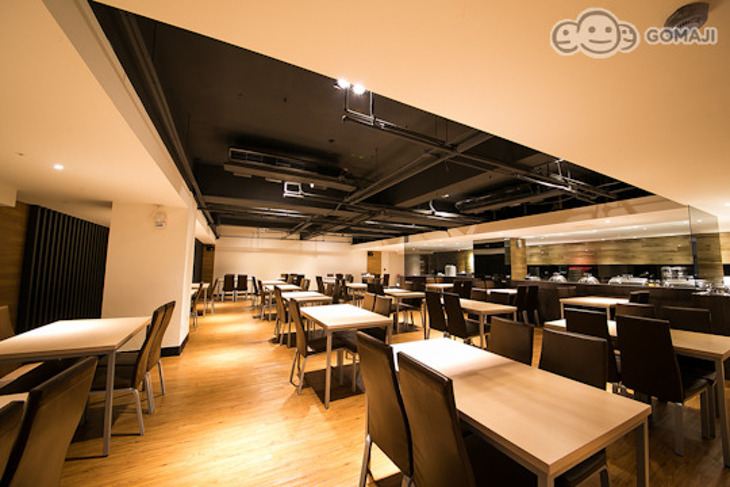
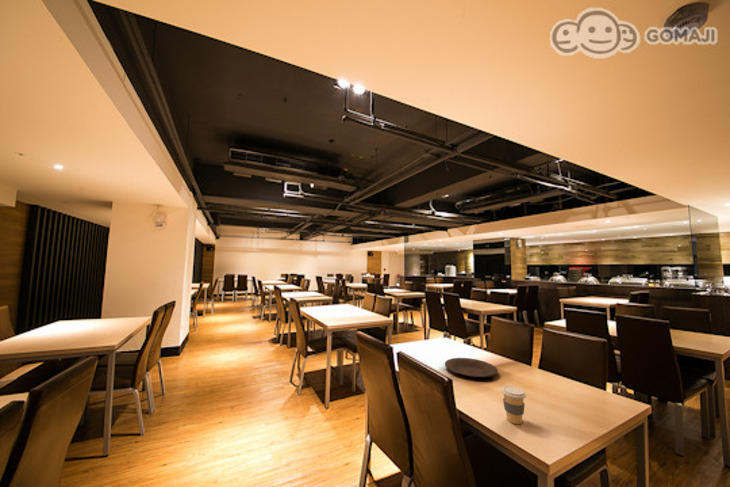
+ plate [444,357,499,378]
+ coffee cup [500,385,527,425]
